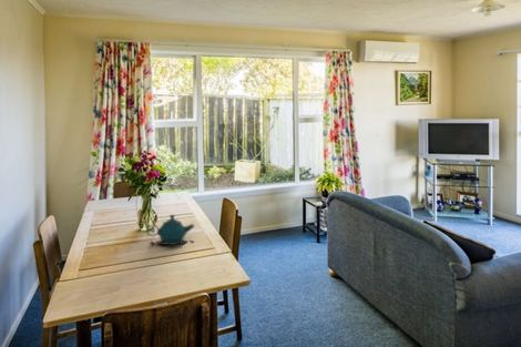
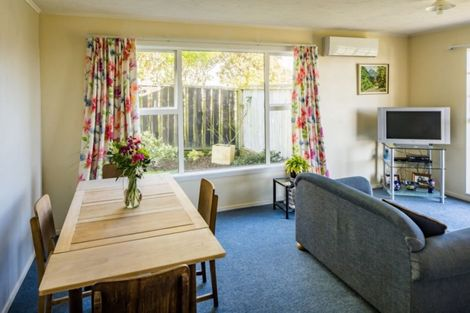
- teapot [146,214,195,247]
